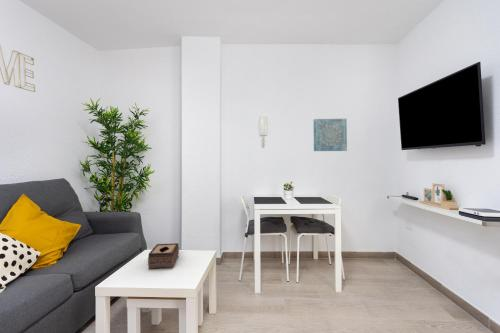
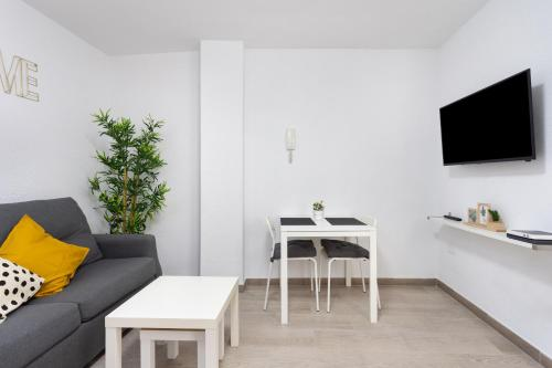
- tissue box [147,242,180,270]
- wall art [312,118,348,152]
